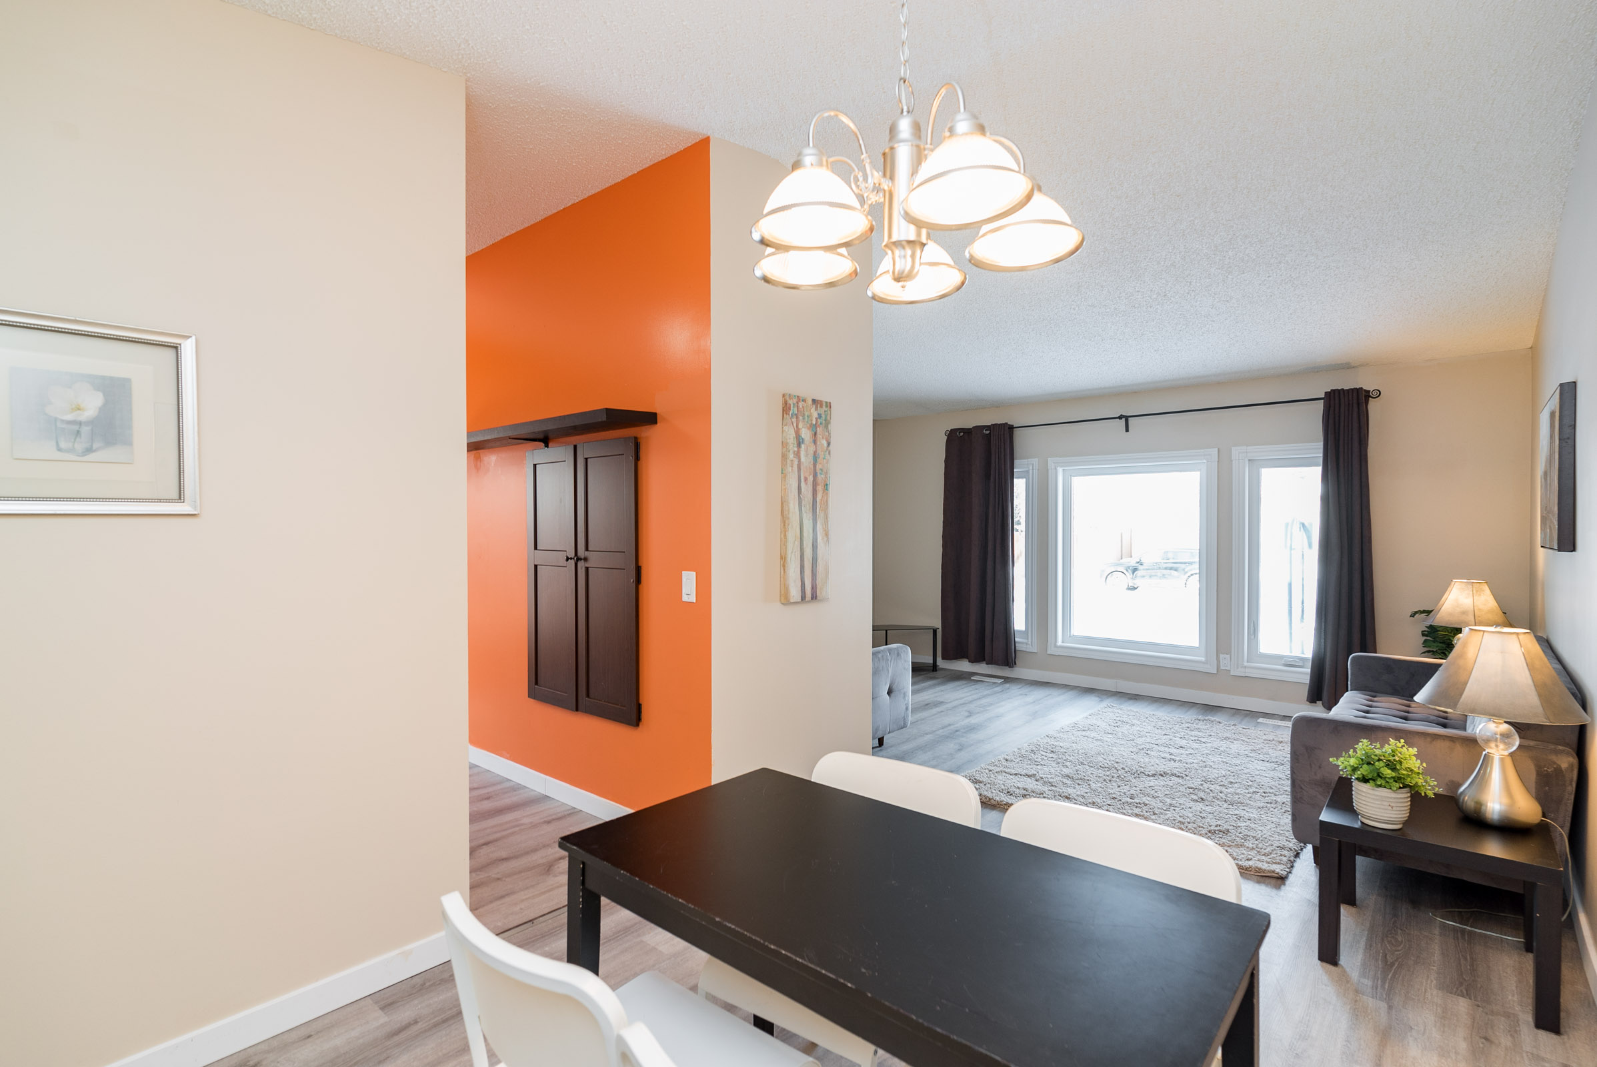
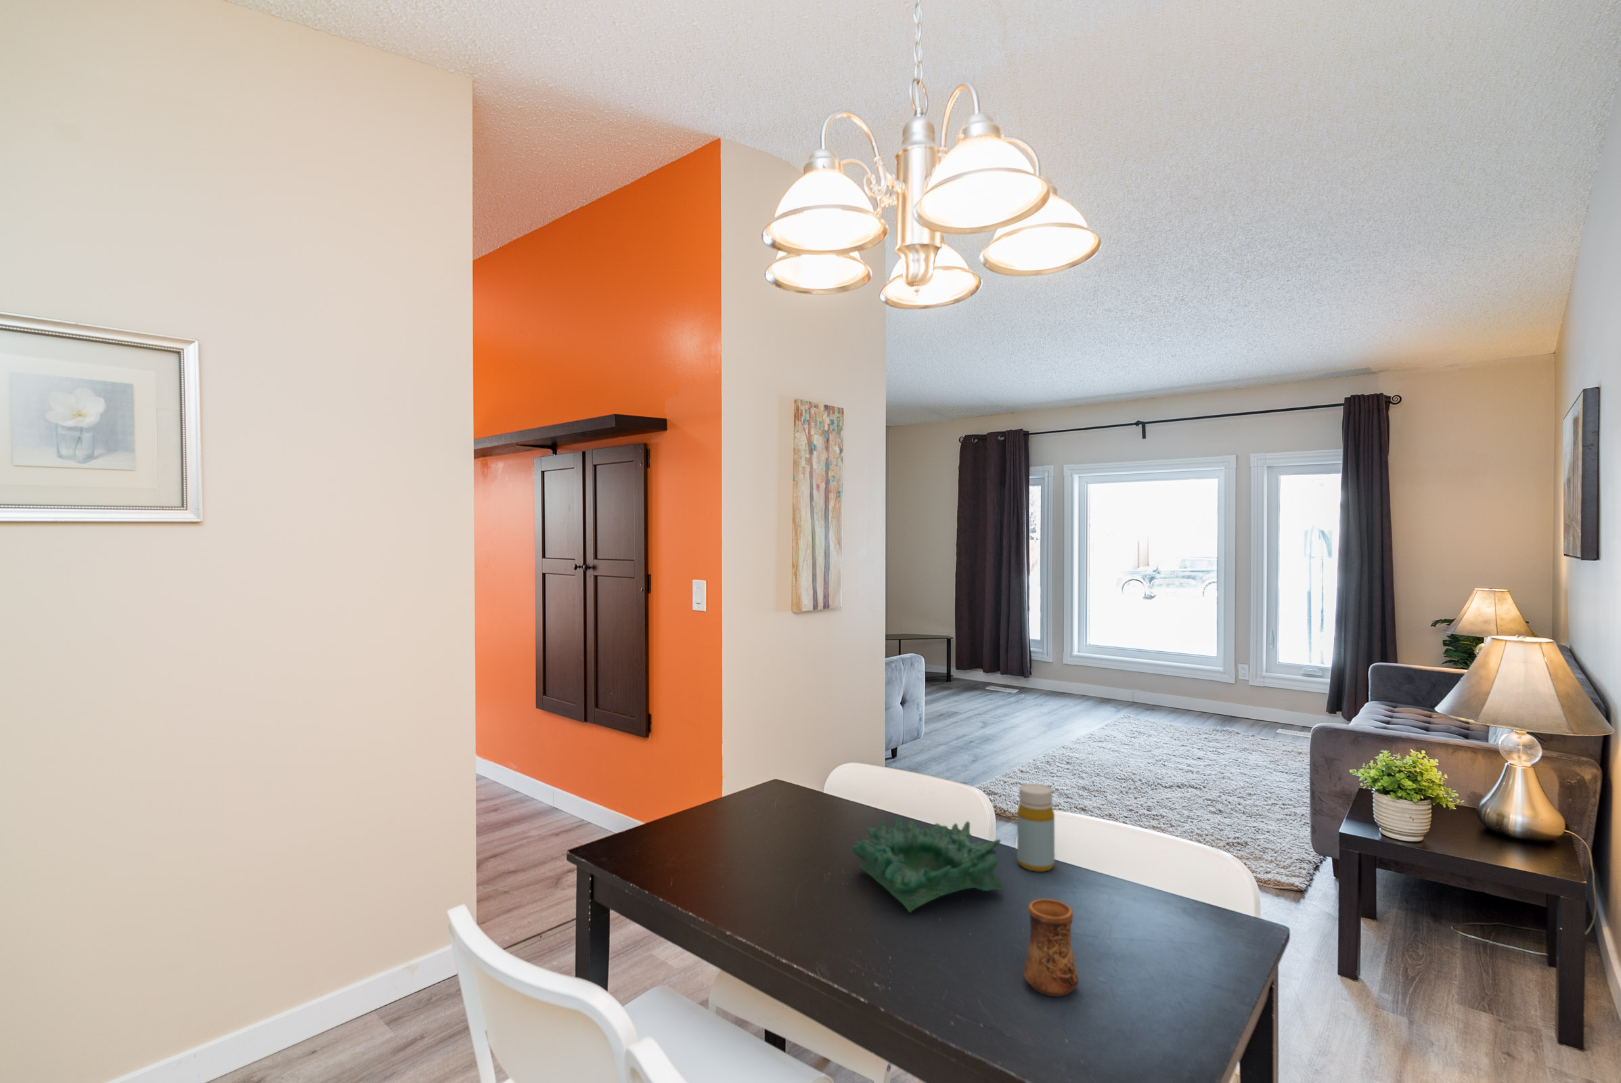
+ cup [1023,898,1079,997]
+ bottle [1017,783,1055,873]
+ decorative bowl [851,816,1005,913]
